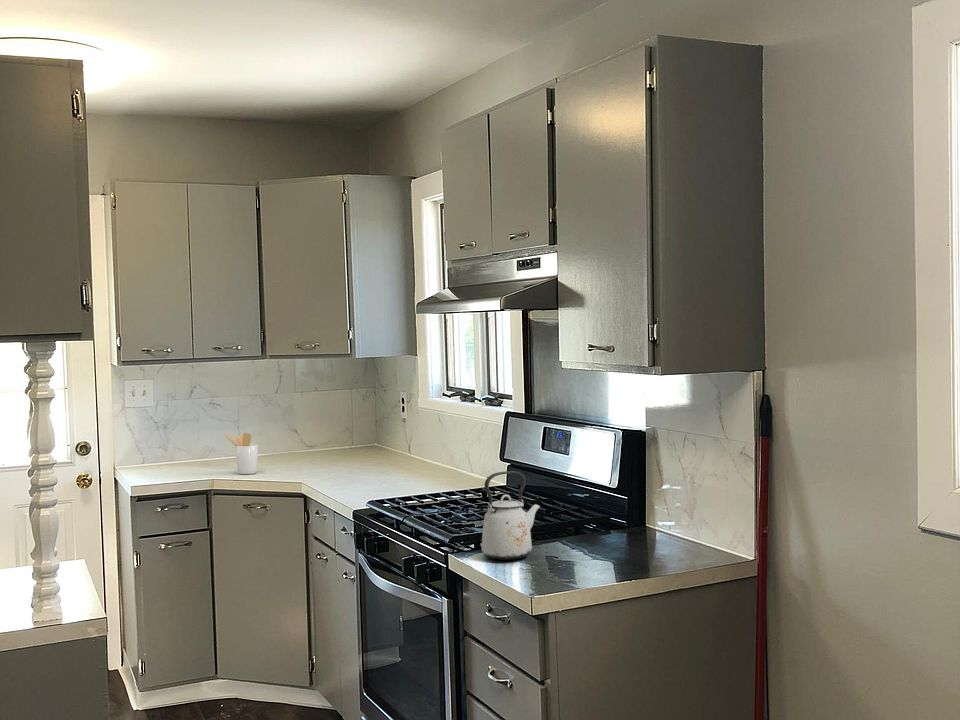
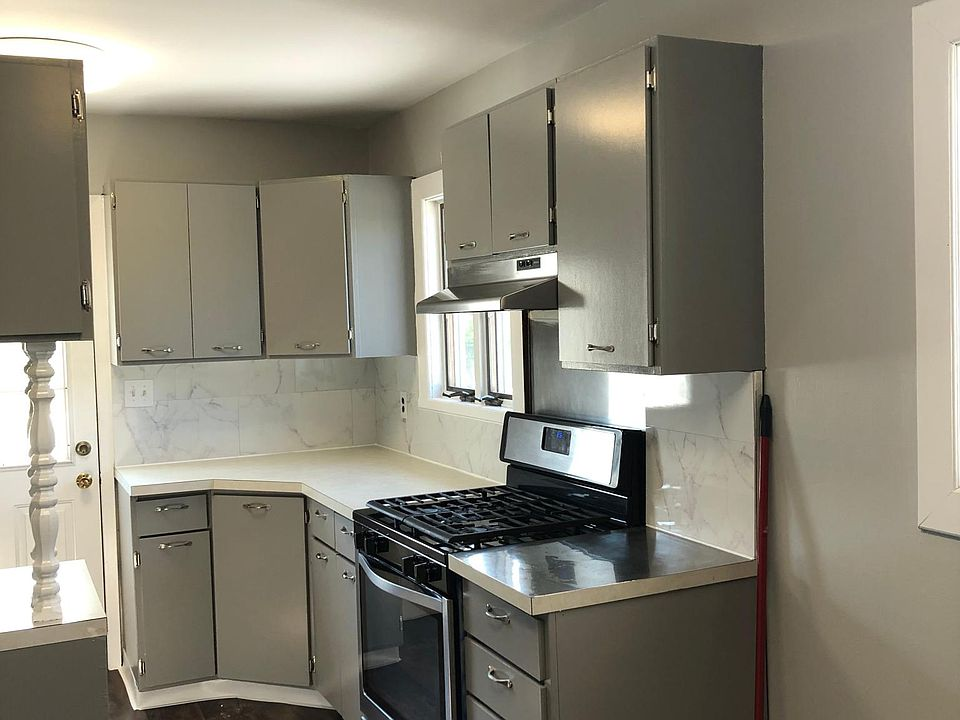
- utensil holder [223,432,259,475]
- kettle [481,470,541,561]
